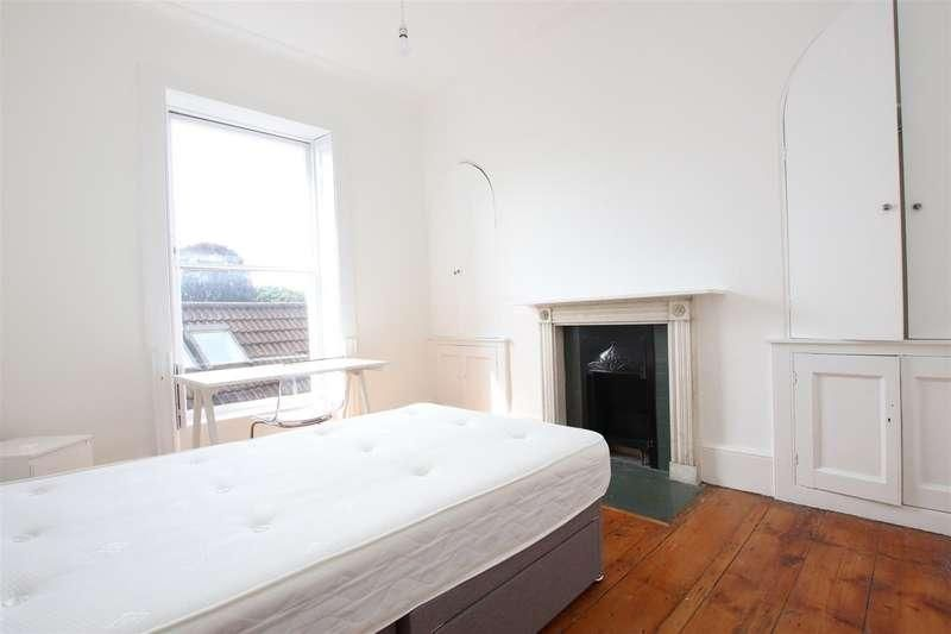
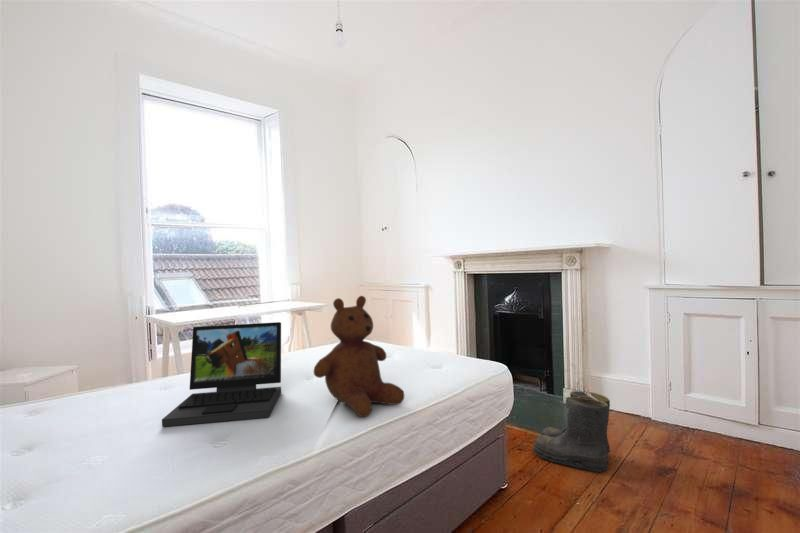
+ boots [532,390,611,473]
+ laptop [161,321,282,428]
+ teddy bear [313,295,405,418]
